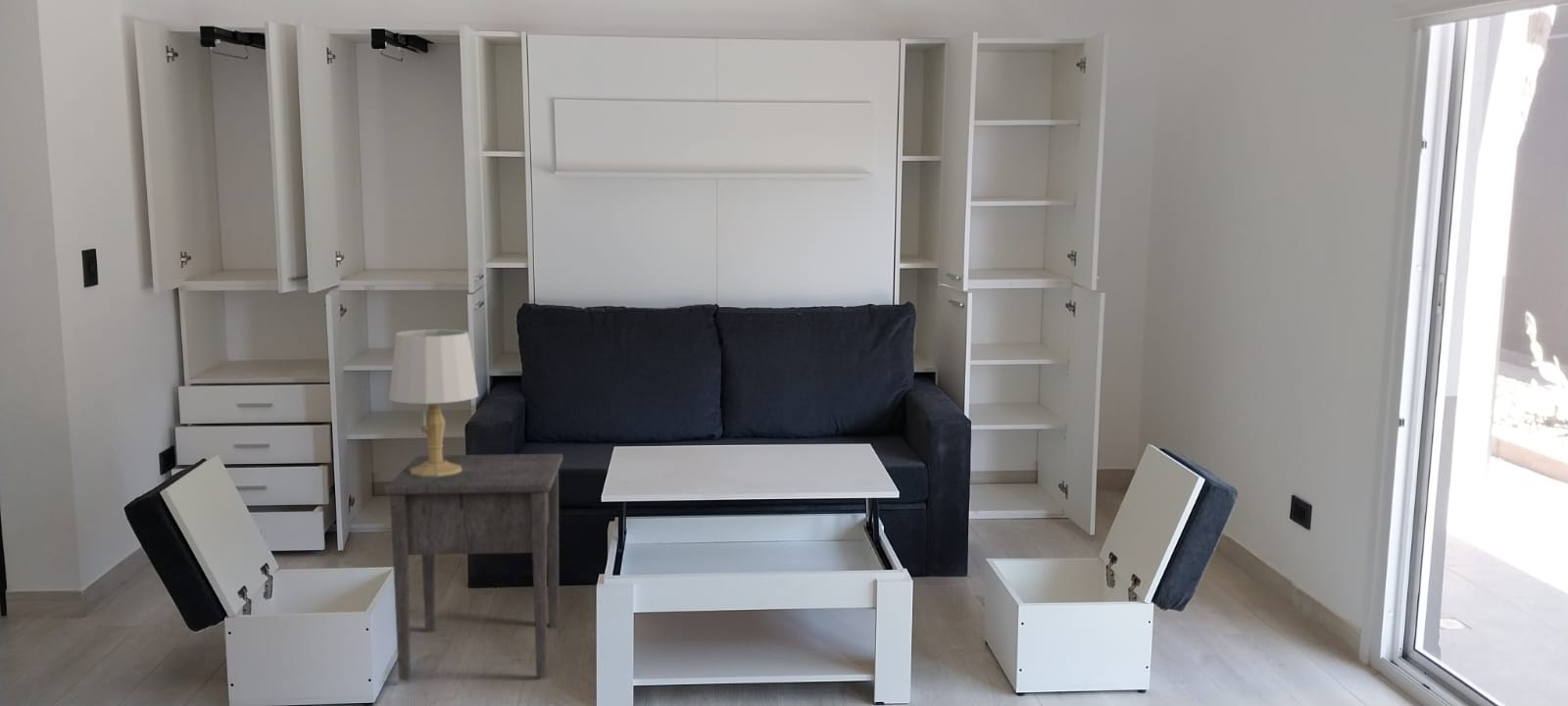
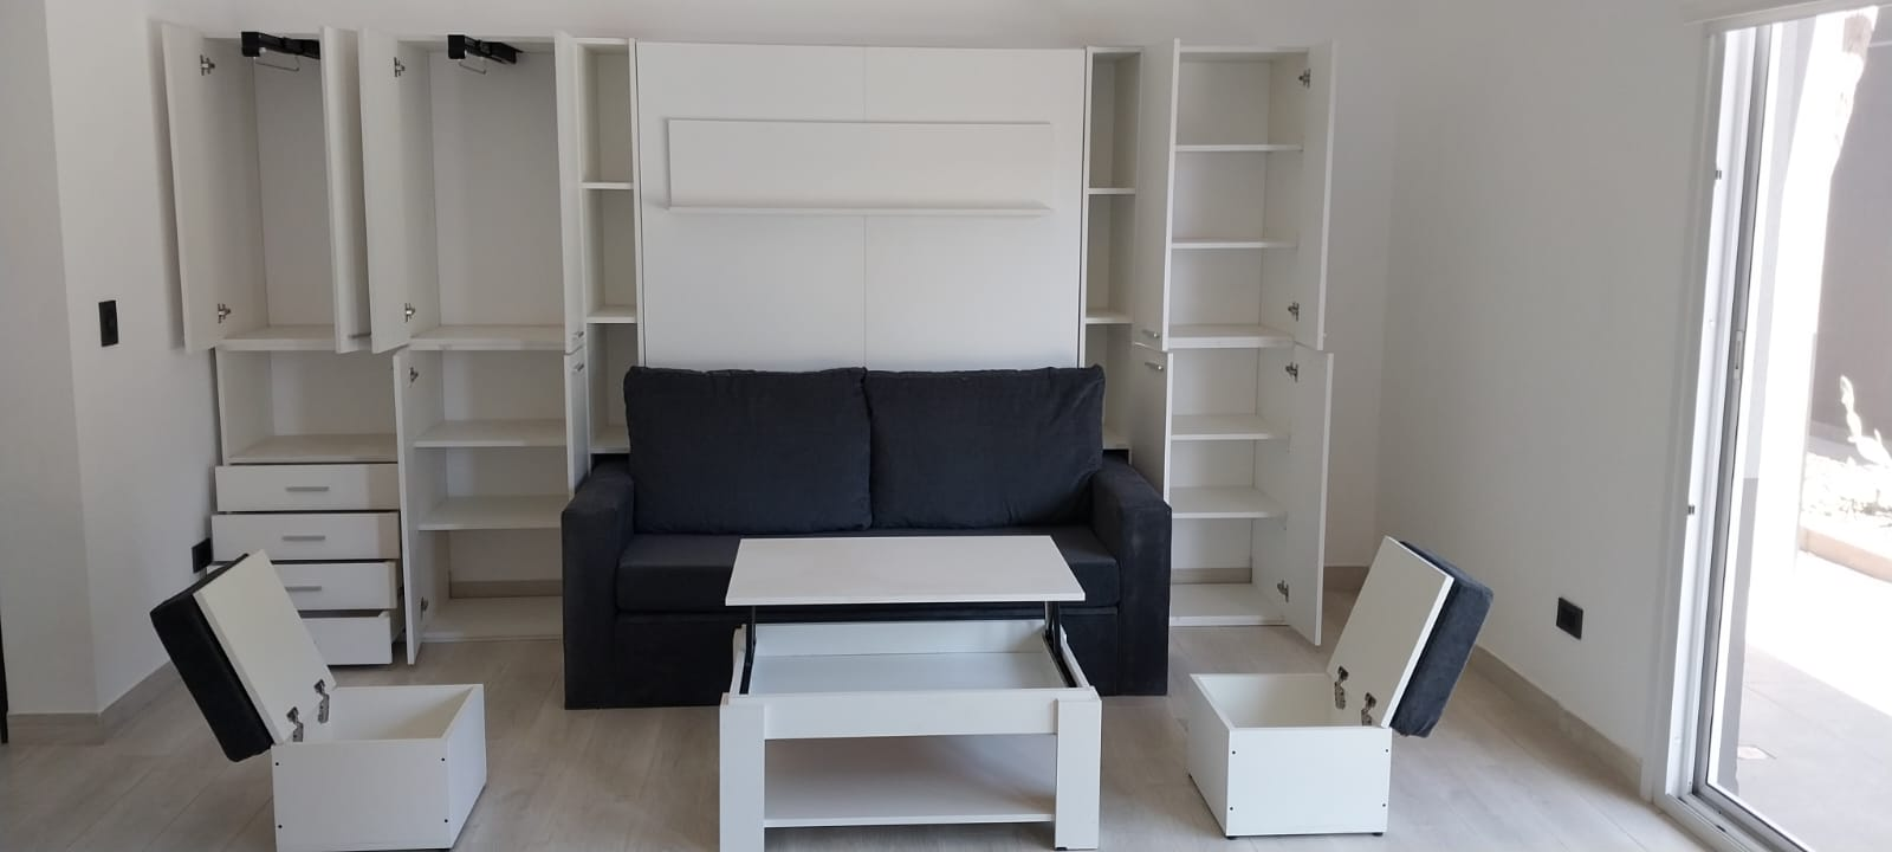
- table lamp [388,328,479,477]
- nightstand [383,453,564,681]
